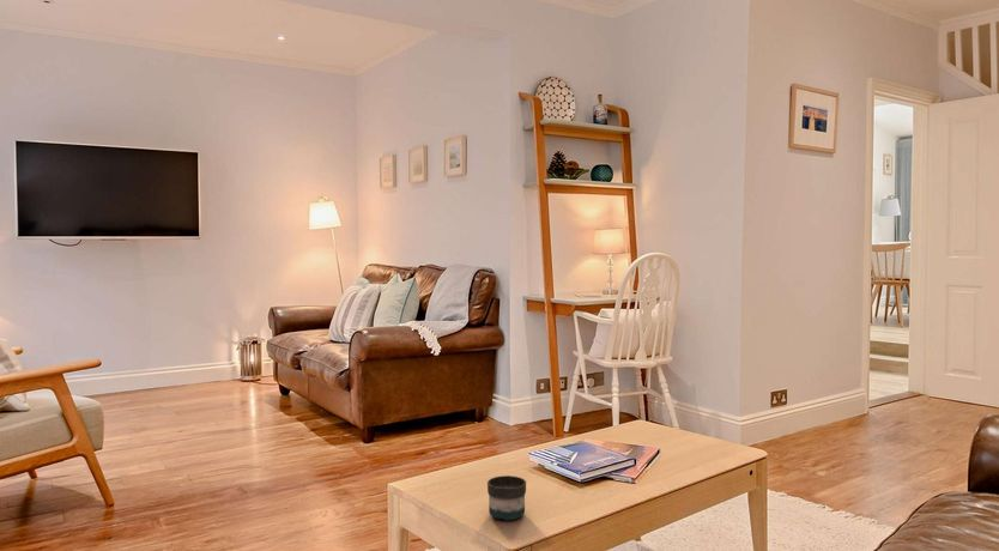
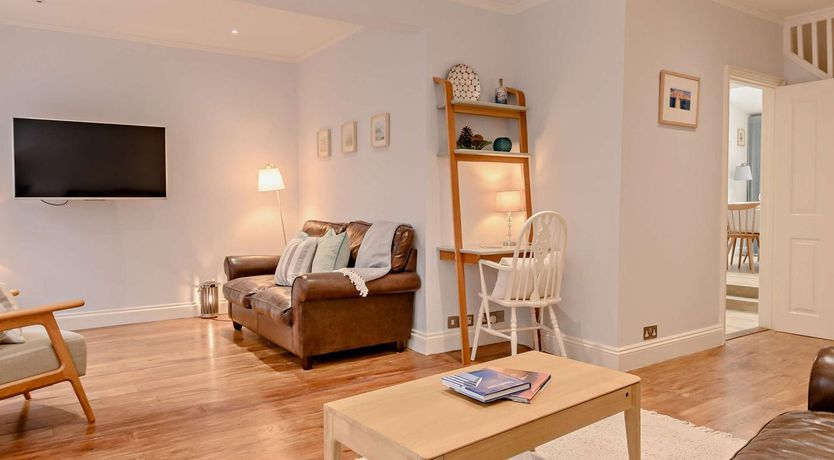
- mug [486,474,527,521]
